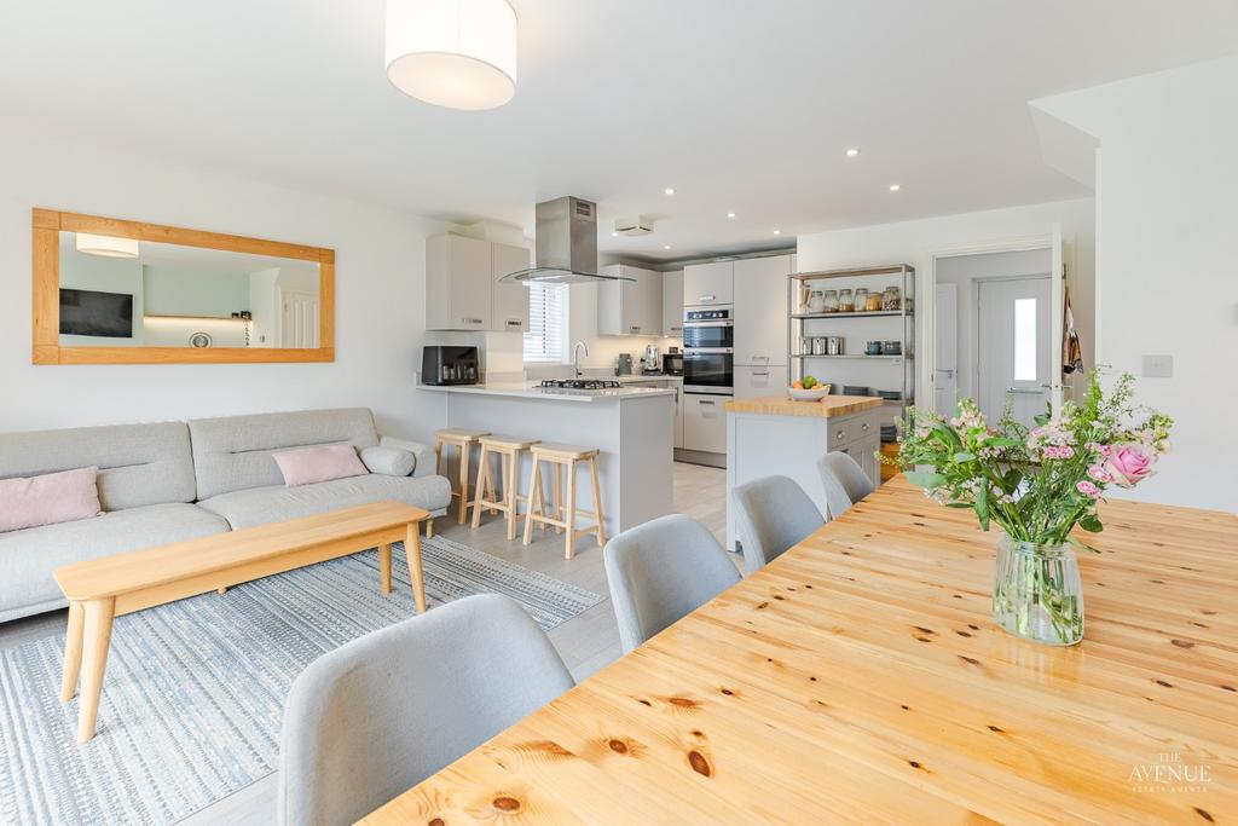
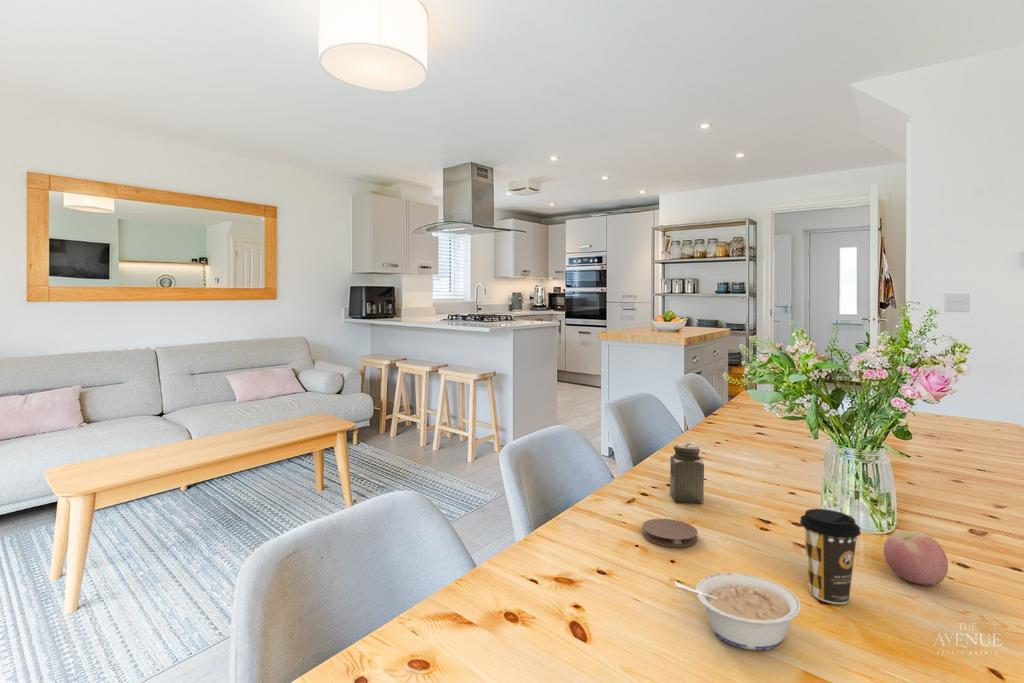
+ coffee cup [799,508,862,605]
+ legume [674,572,802,651]
+ salt shaker [669,442,705,504]
+ apple [883,530,949,586]
+ coaster [641,518,699,548]
